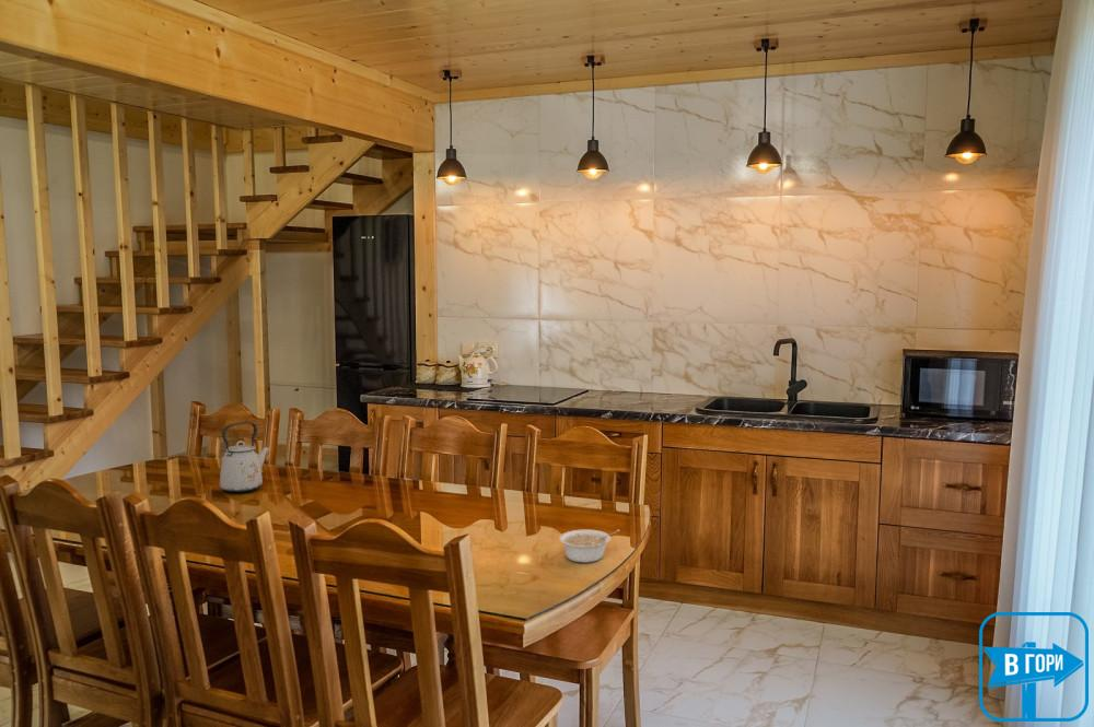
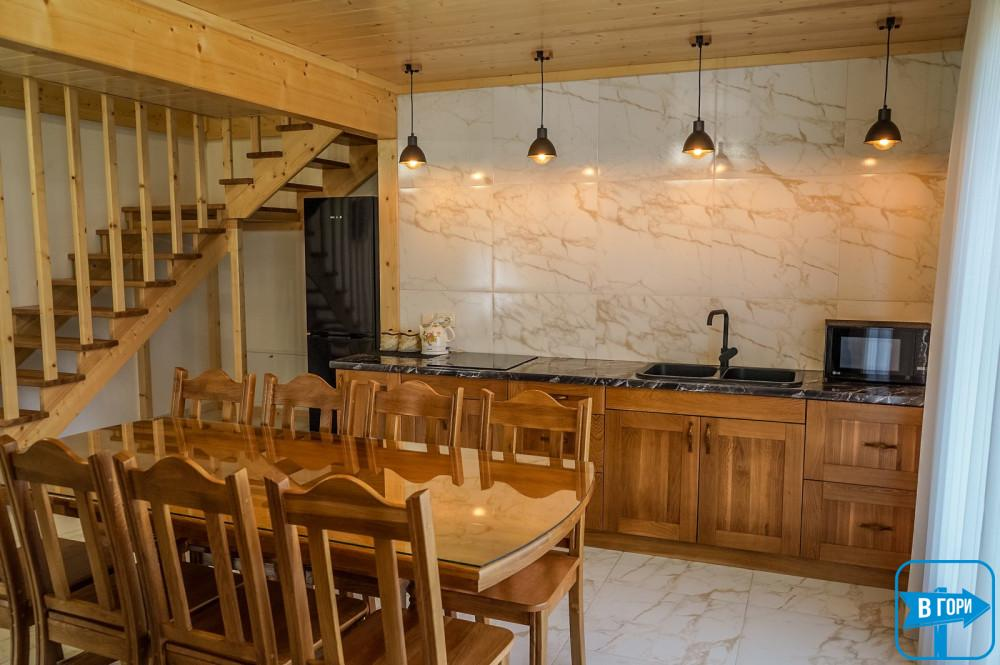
- kettle [219,421,270,494]
- legume [558,529,621,563]
